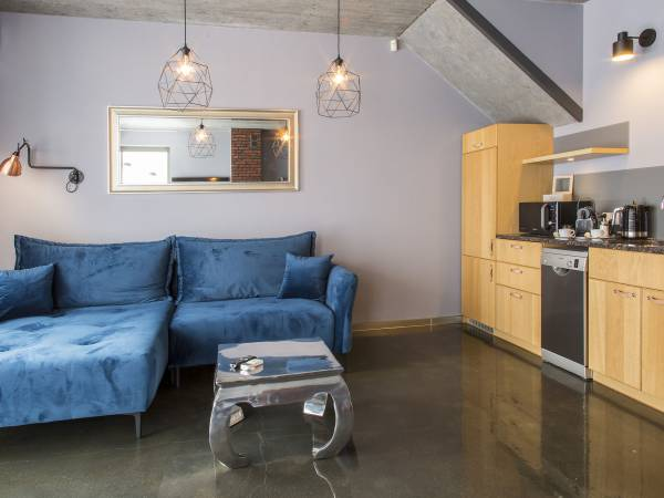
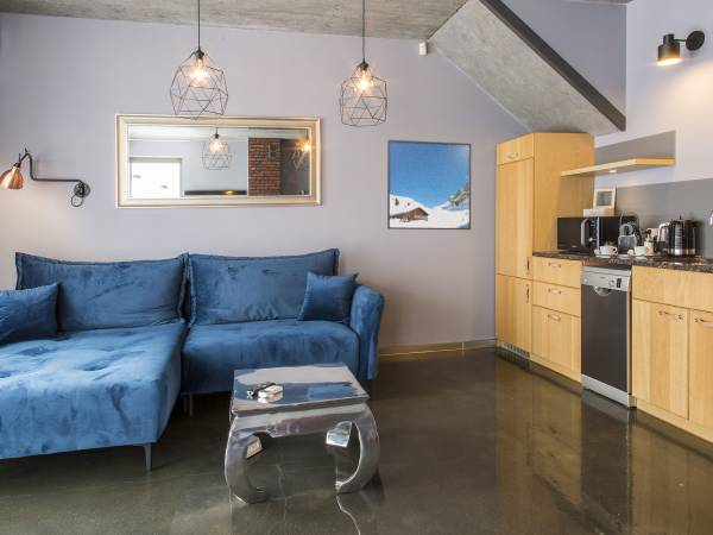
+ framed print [386,139,472,231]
